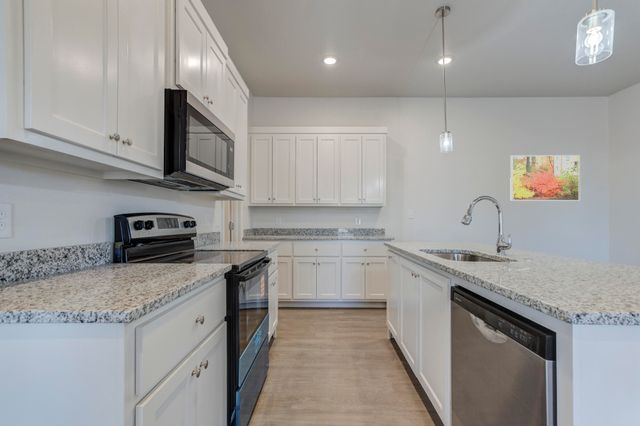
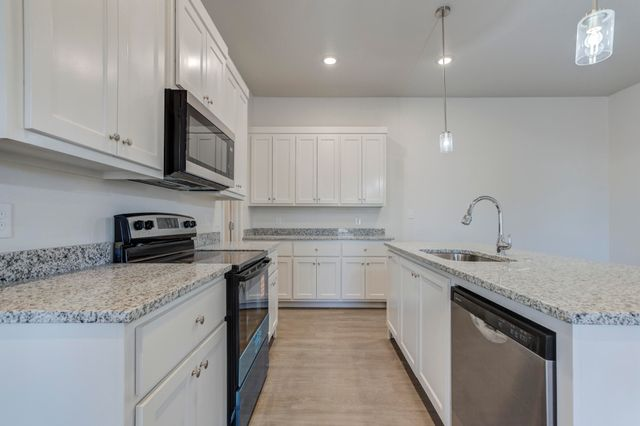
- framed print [509,154,581,202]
